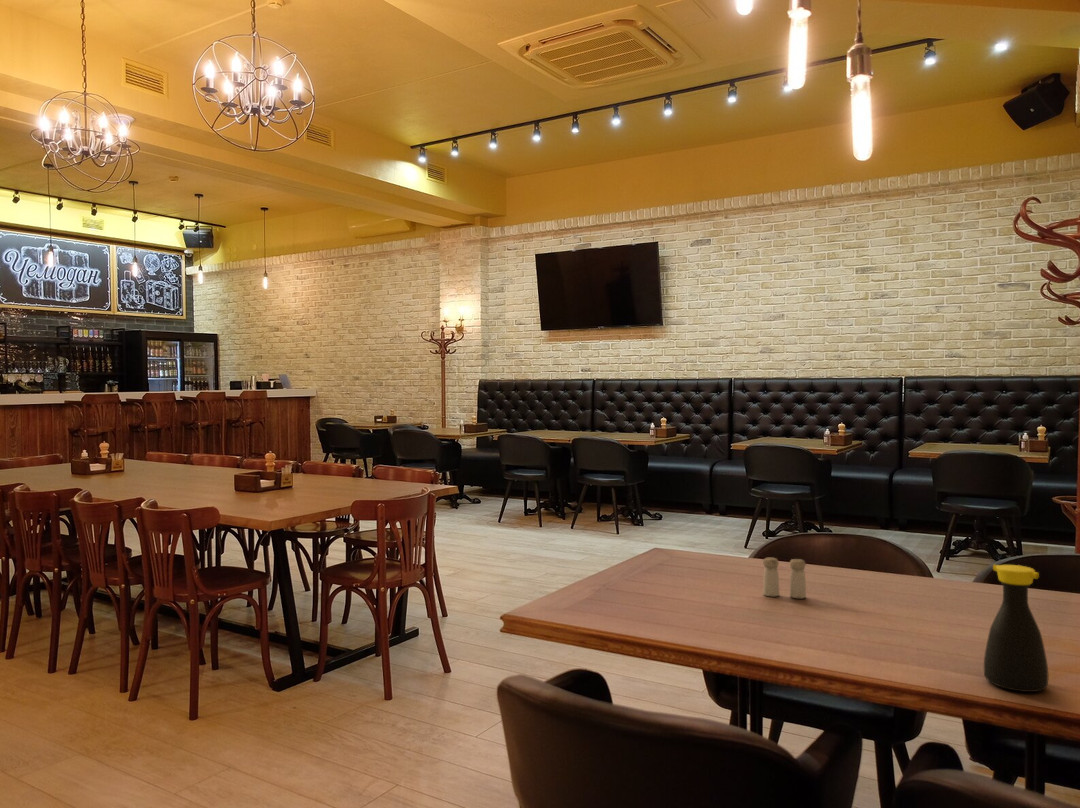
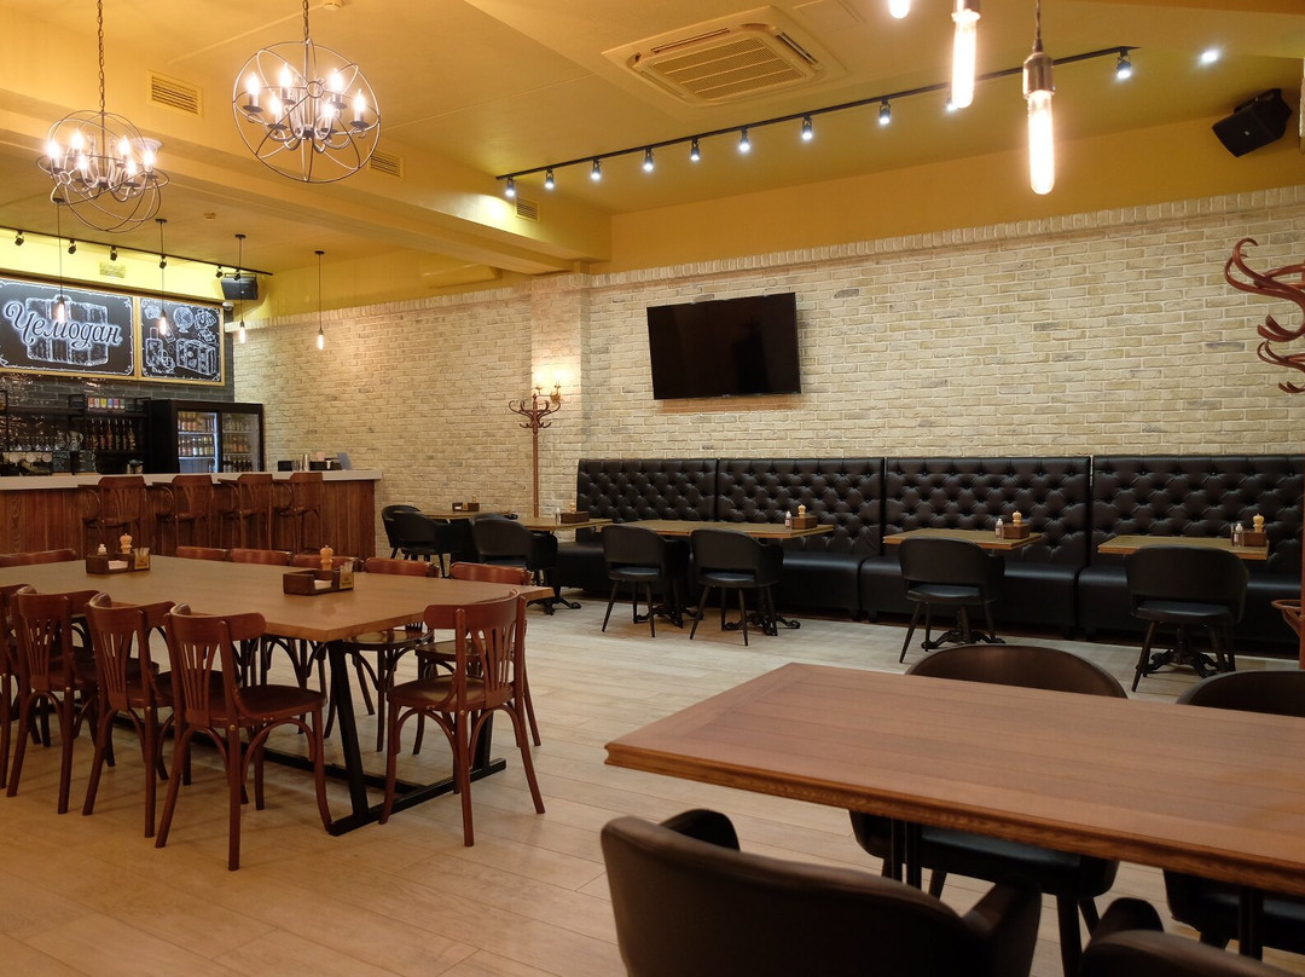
- salt and pepper shaker [762,556,807,599]
- bottle [983,564,1049,693]
